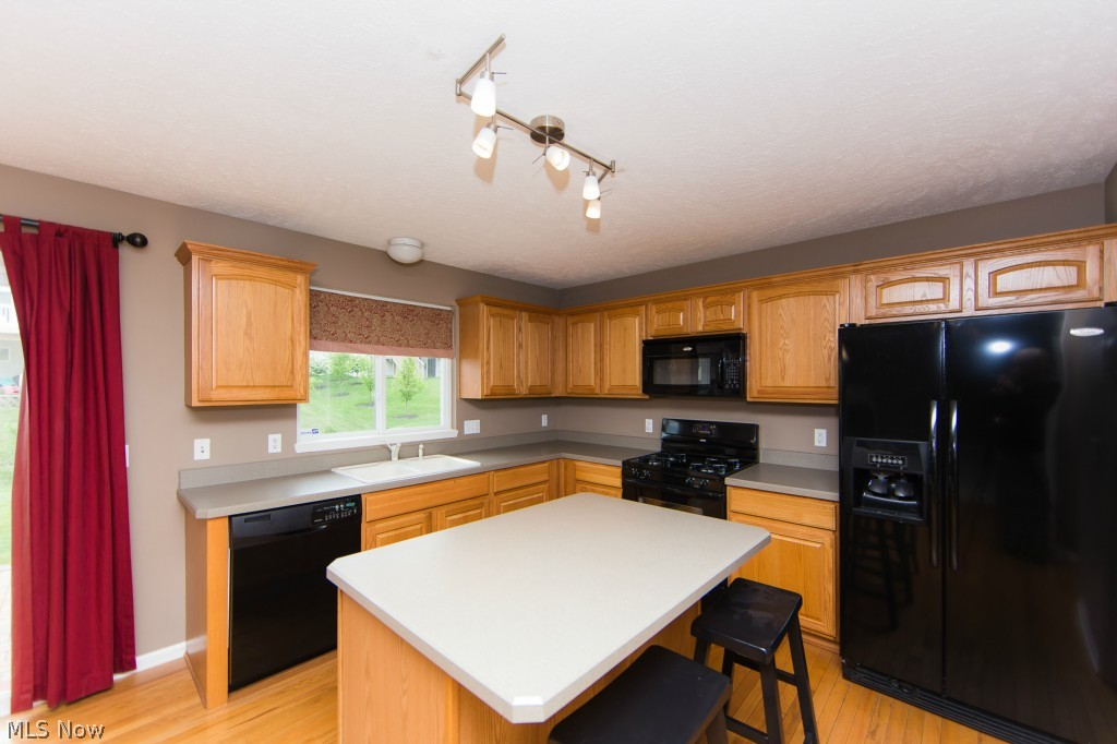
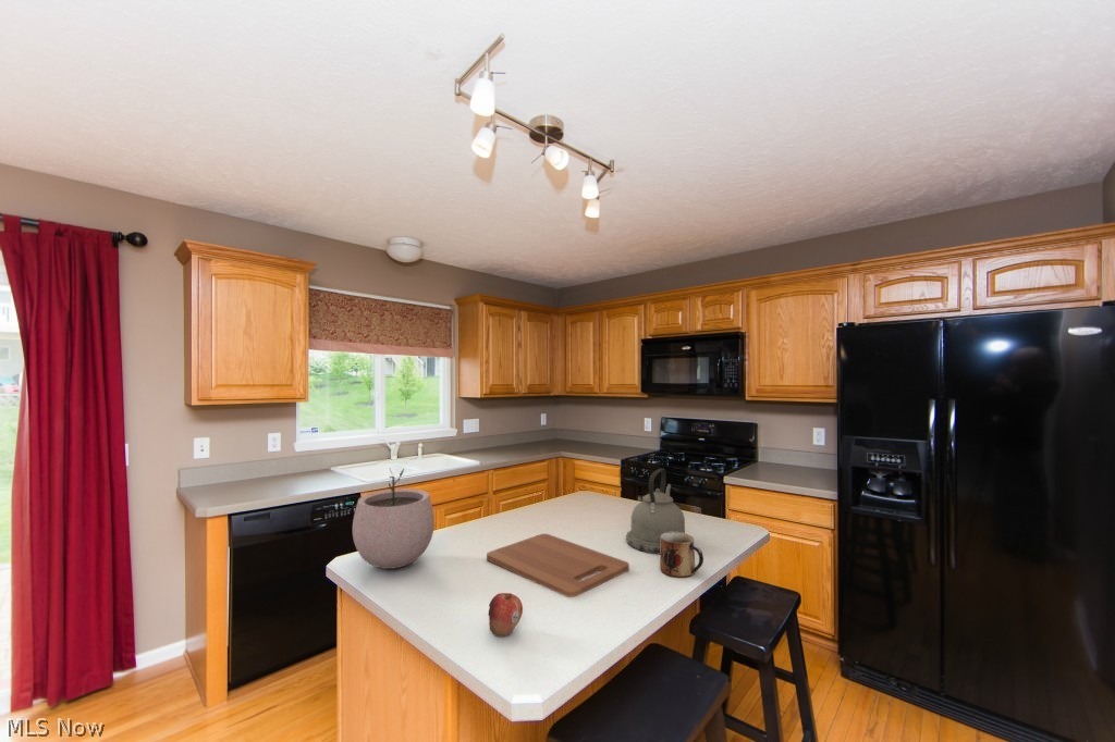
+ plant pot [352,468,436,570]
+ mug [659,532,704,579]
+ cutting board [486,533,630,598]
+ fruit [488,592,524,638]
+ kettle [625,468,686,555]
